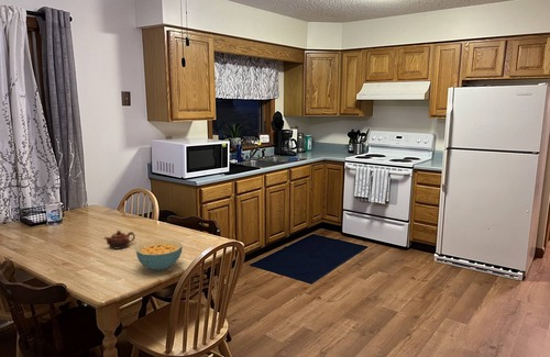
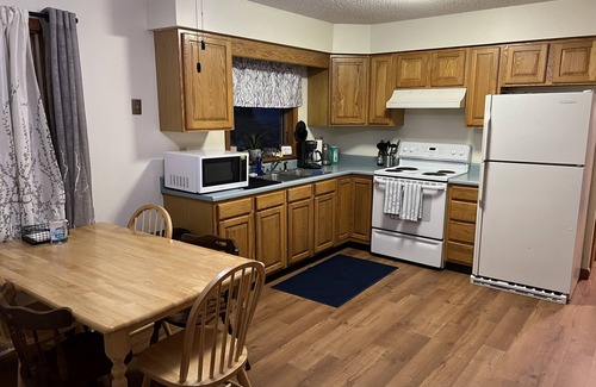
- teapot [103,230,136,250]
- cereal bowl [134,239,184,271]
